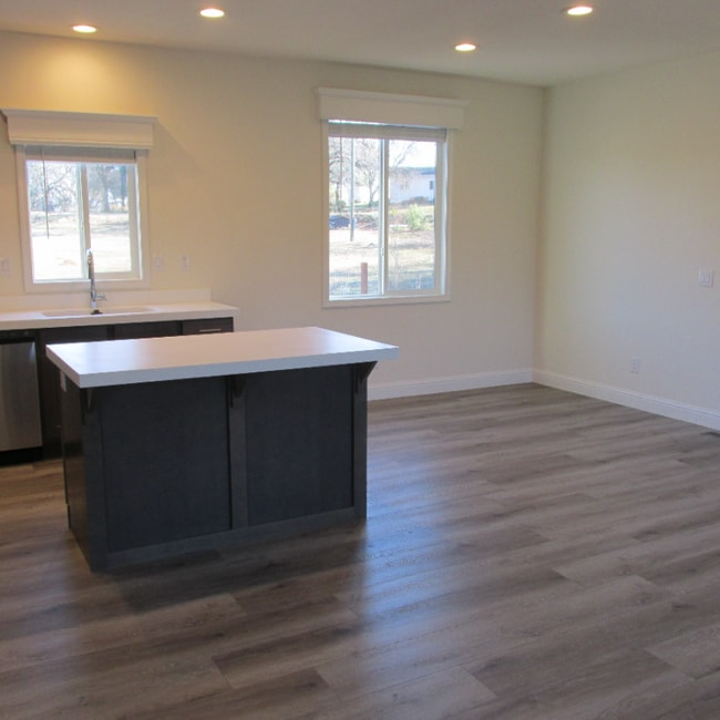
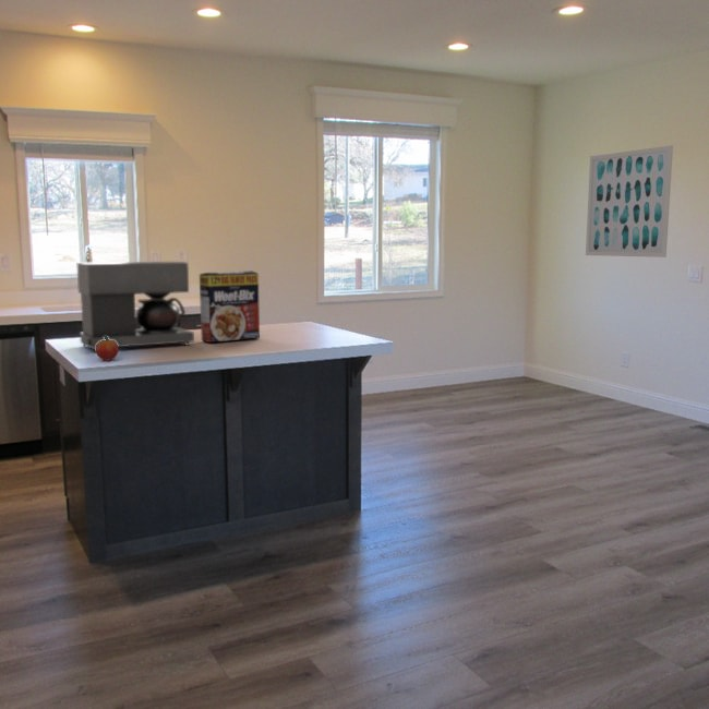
+ cereal box [199,269,261,344]
+ wall art [585,144,674,259]
+ coffee maker [76,261,195,352]
+ fruit [95,336,119,362]
